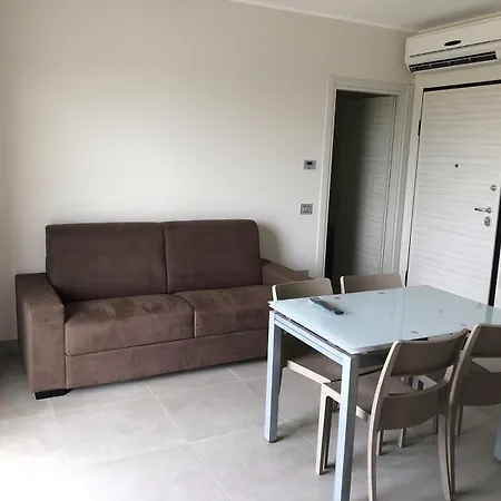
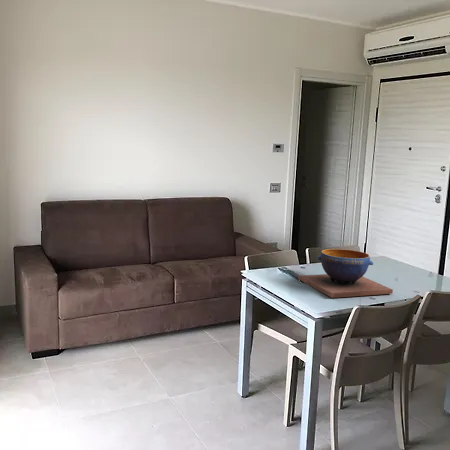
+ decorative bowl [297,248,394,299]
